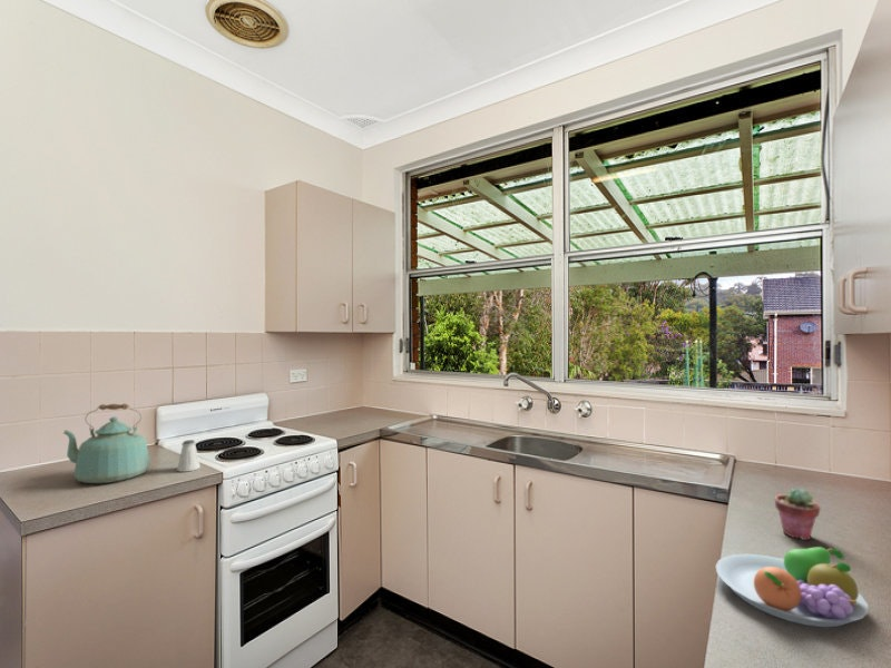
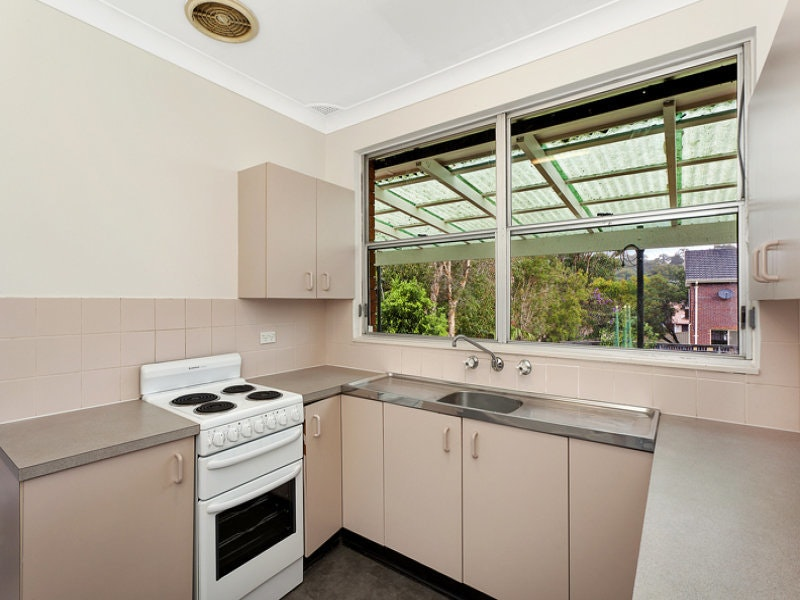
- saltshaker [176,439,202,473]
- potted succulent [774,487,821,541]
- kettle [62,402,151,484]
- fruit bowl [715,546,870,628]
